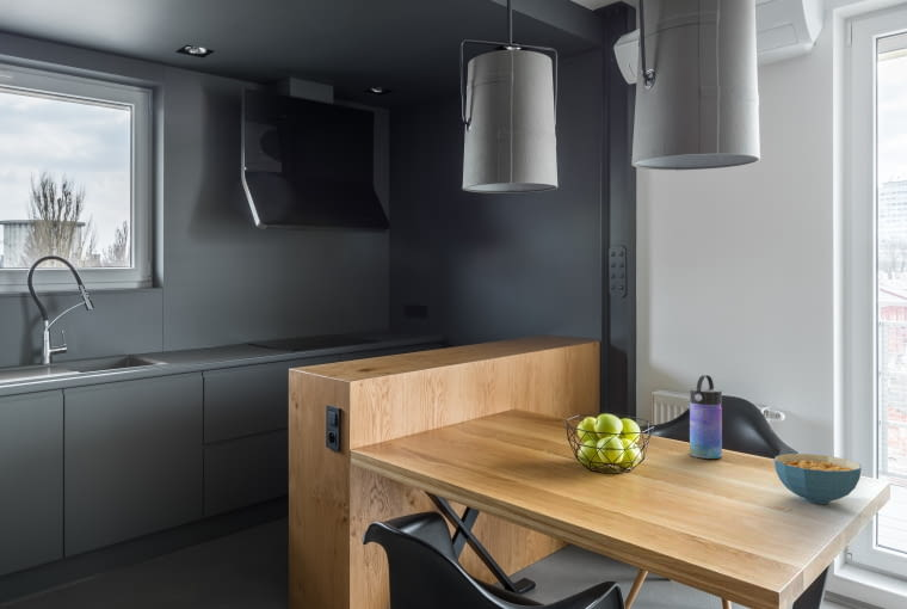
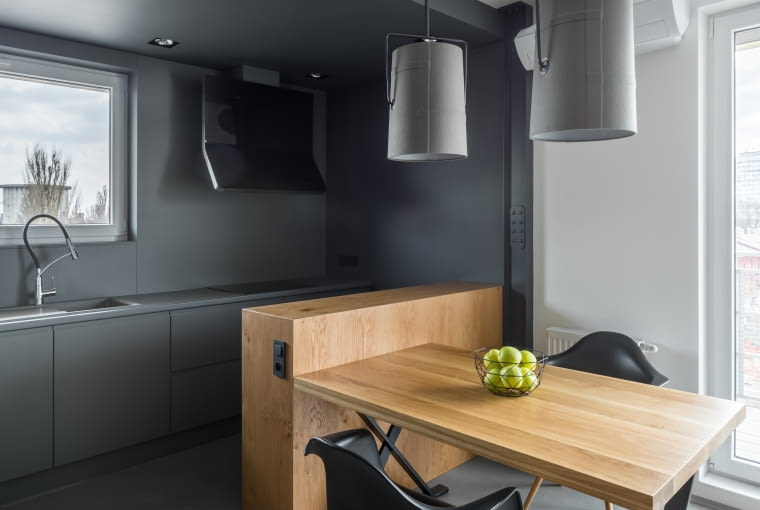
- cereal bowl [773,453,863,505]
- water bottle [689,374,723,460]
